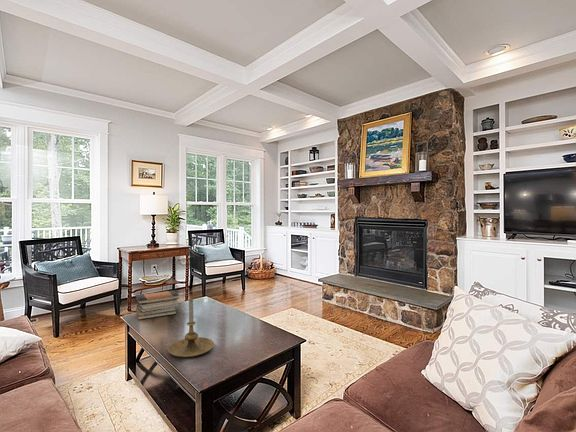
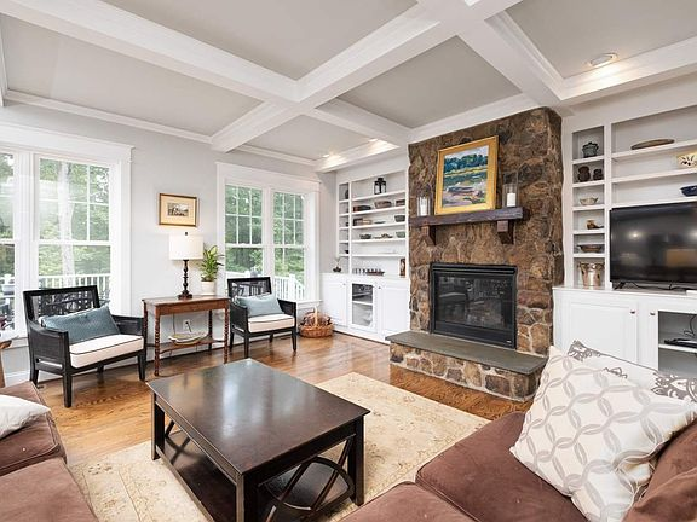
- candle holder [167,298,215,358]
- book stack [134,289,180,321]
